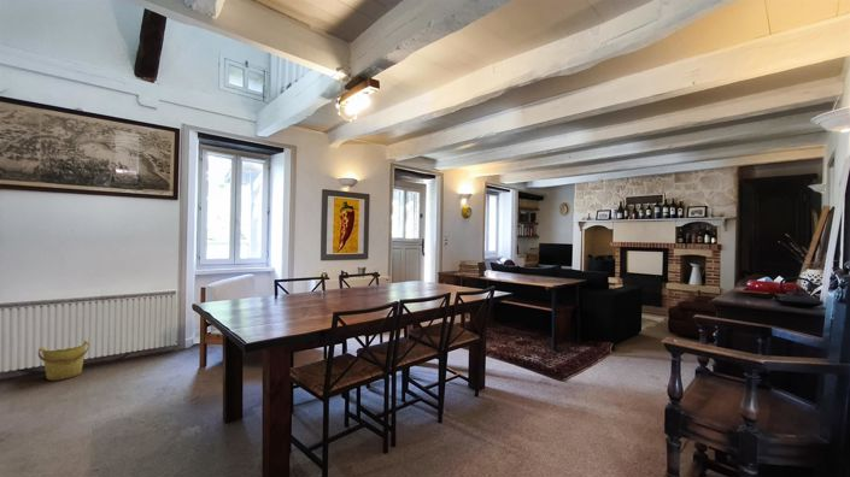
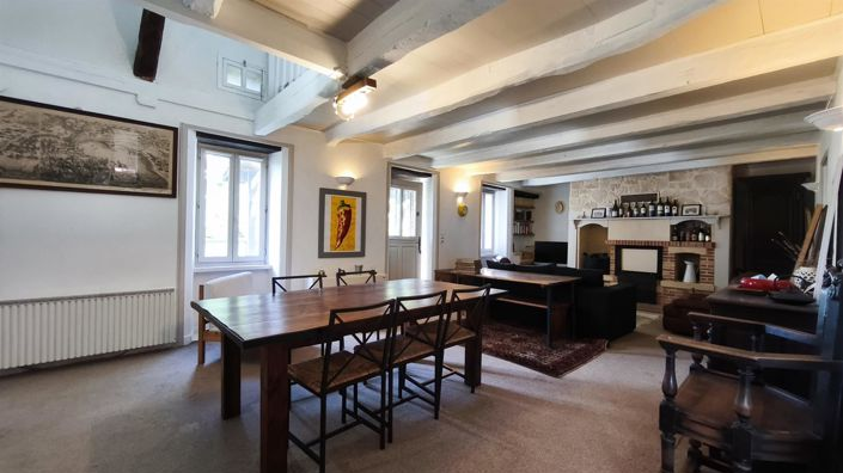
- bucket [37,340,90,382]
